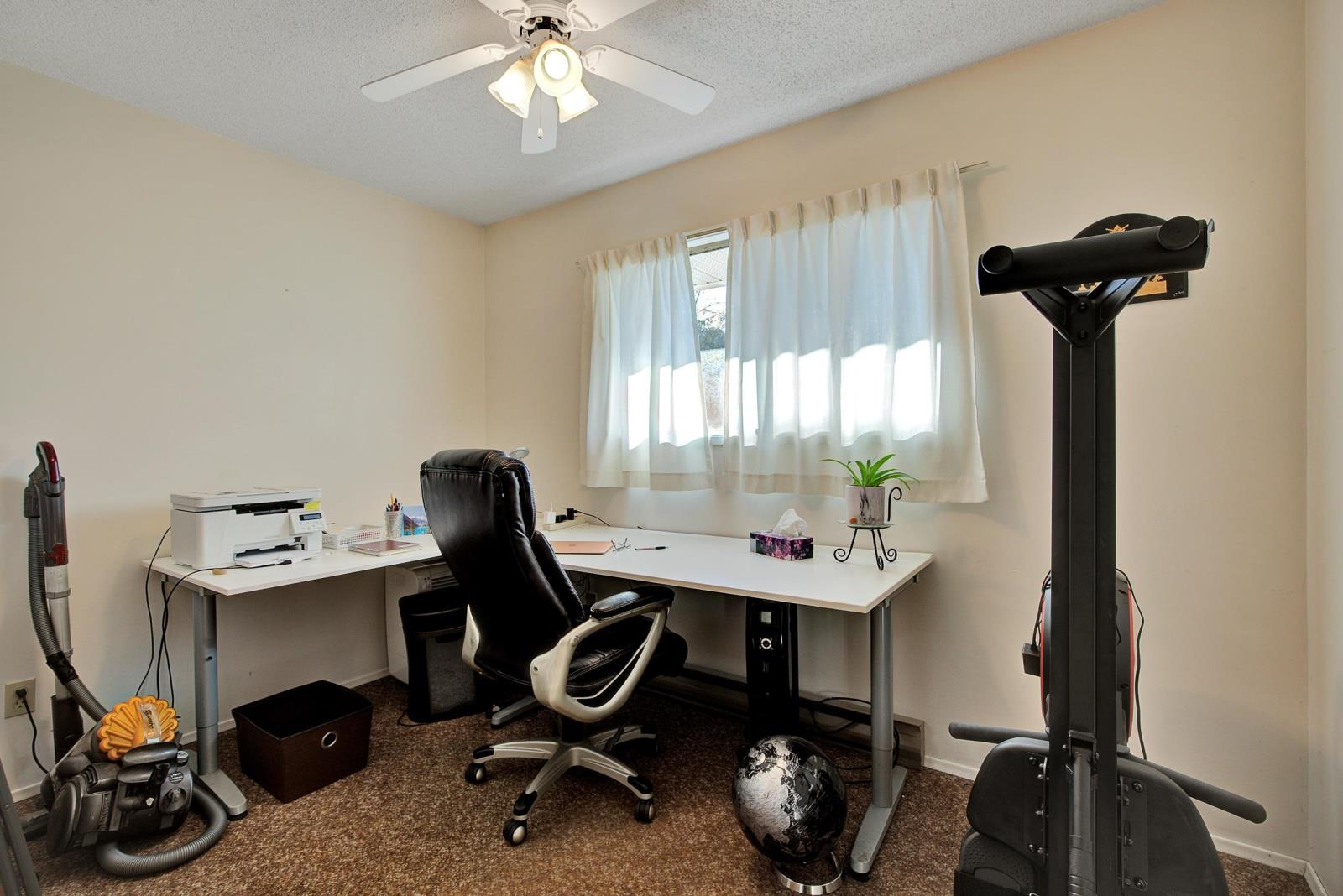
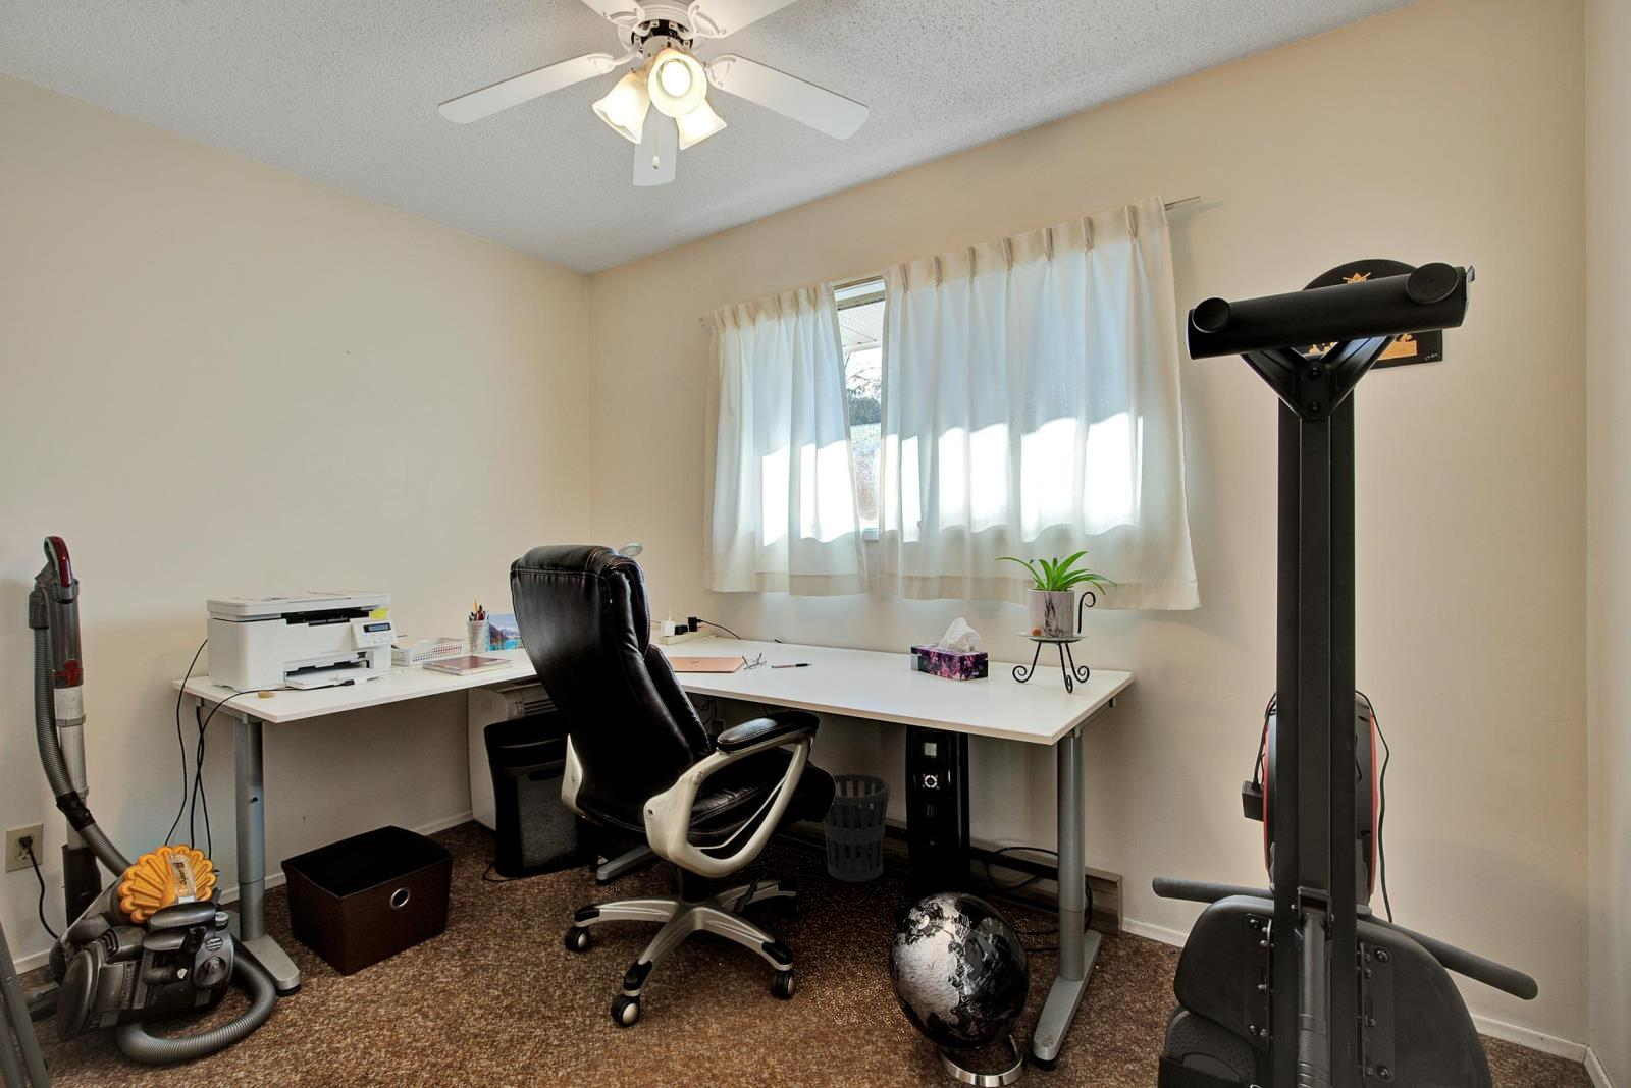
+ wastebasket [822,772,890,883]
